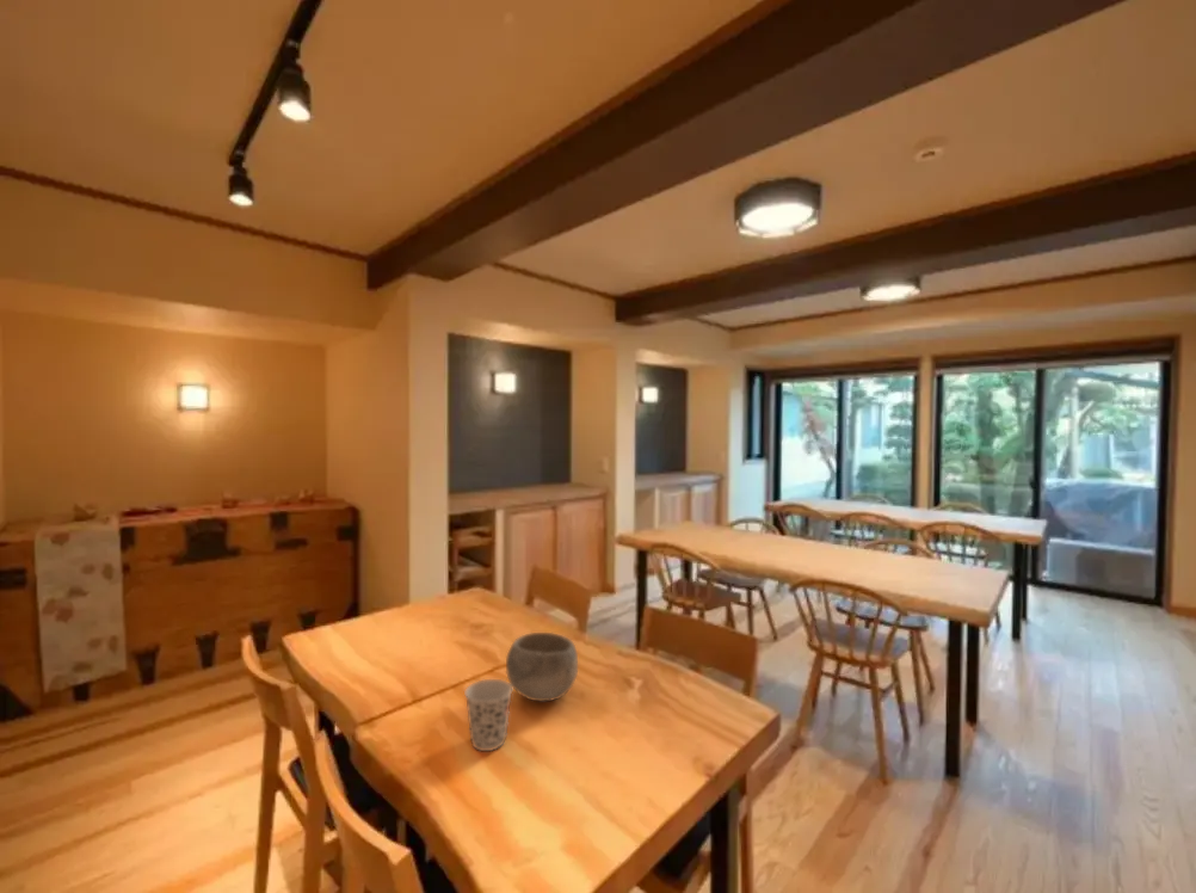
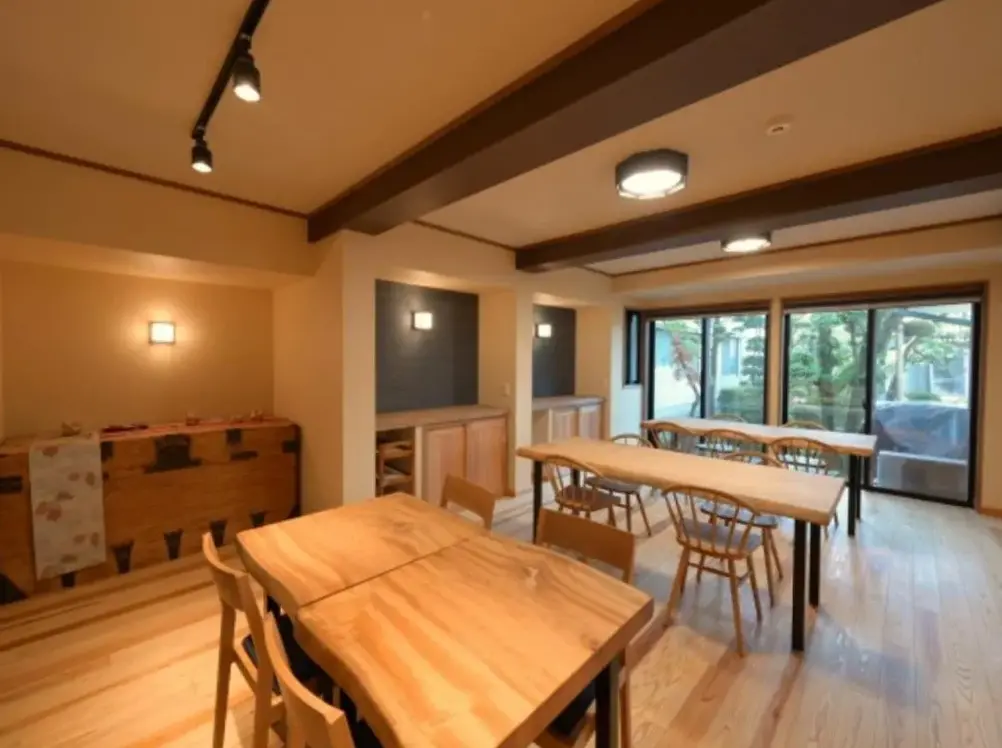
- cup [463,678,513,752]
- bowl [505,632,579,702]
